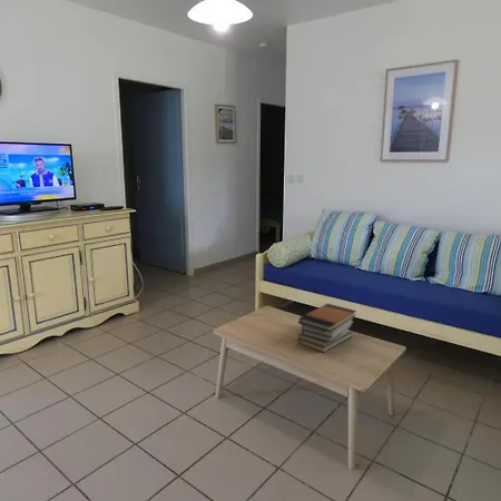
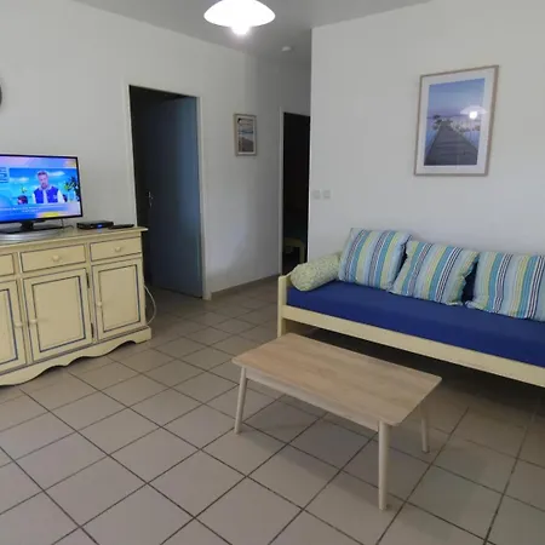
- book stack [297,303,357,354]
